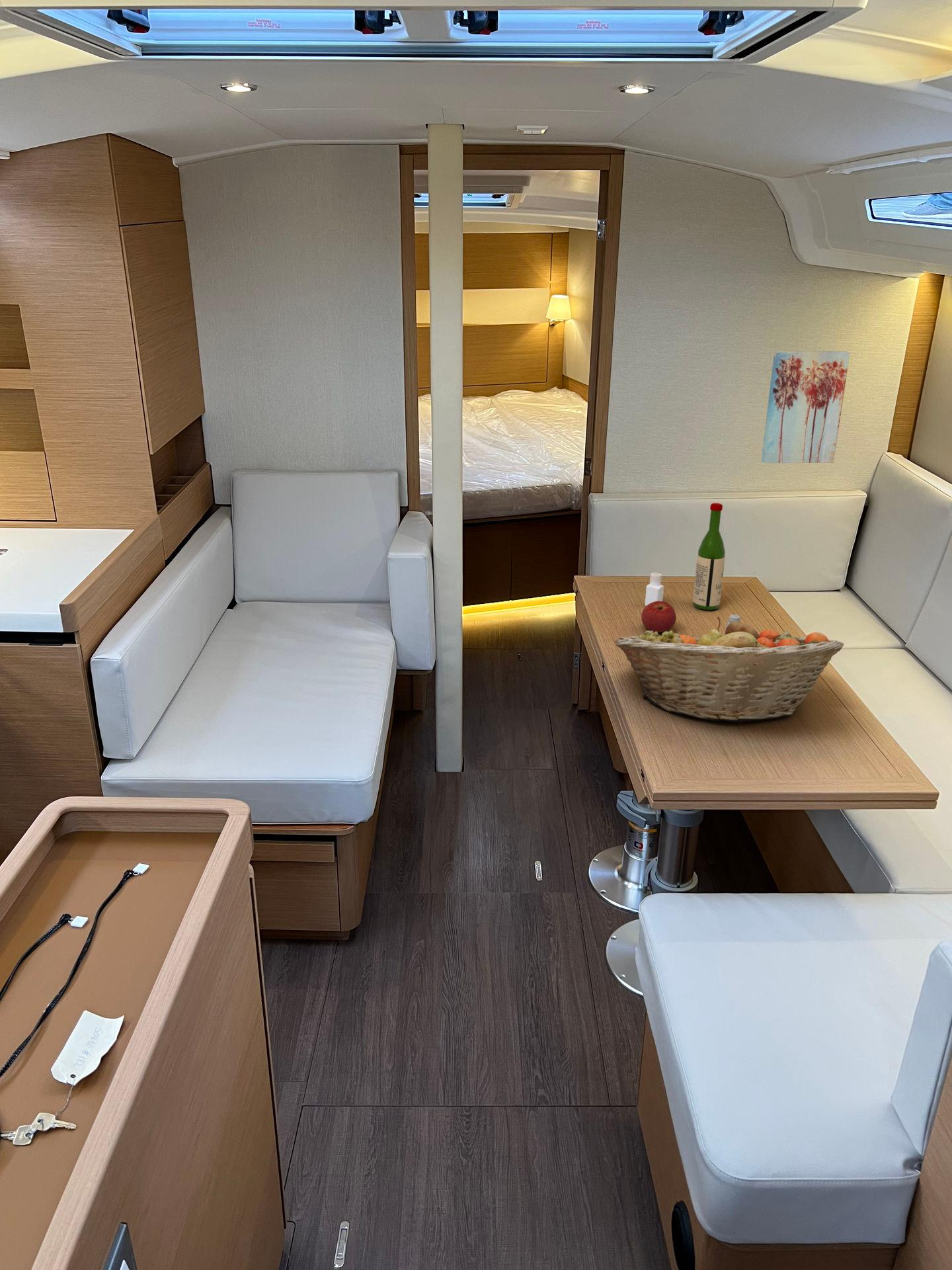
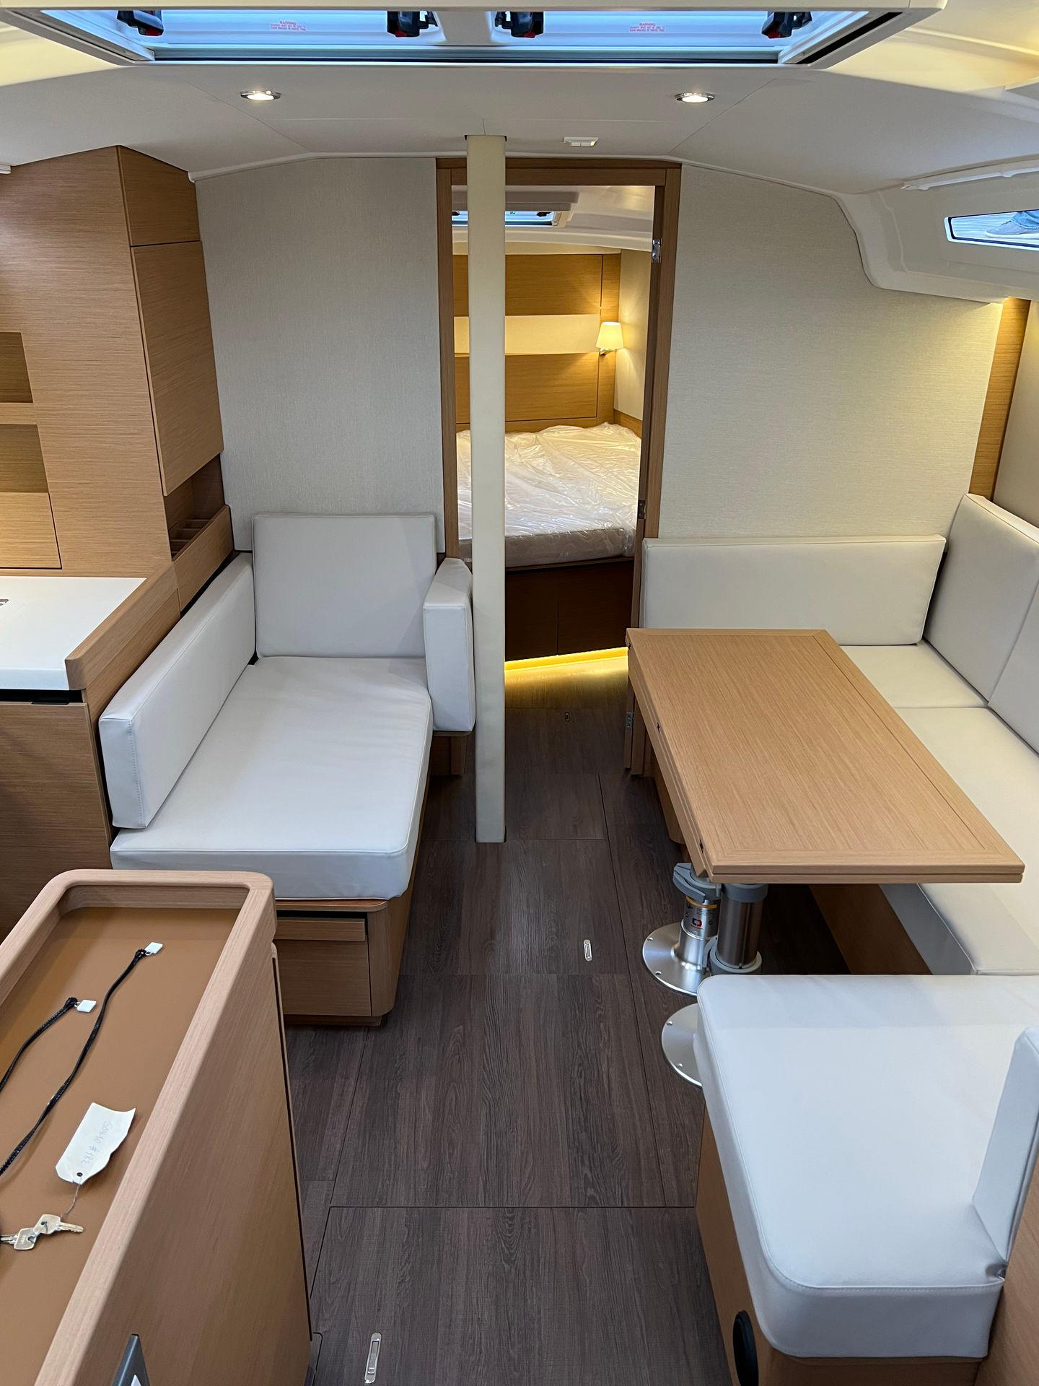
- wine bottle [692,503,726,611]
- wall art [760,350,851,464]
- apple [641,601,677,633]
- fruit basket [615,616,845,723]
- pepper shaker [645,572,664,607]
- saltshaker [724,614,741,636]
